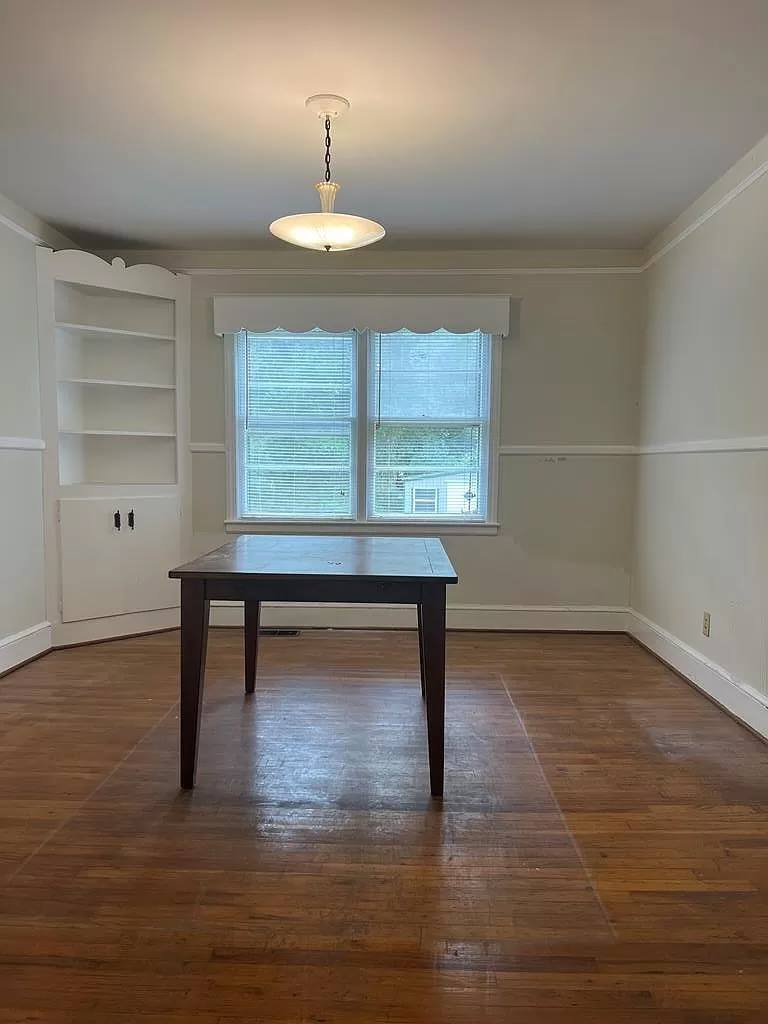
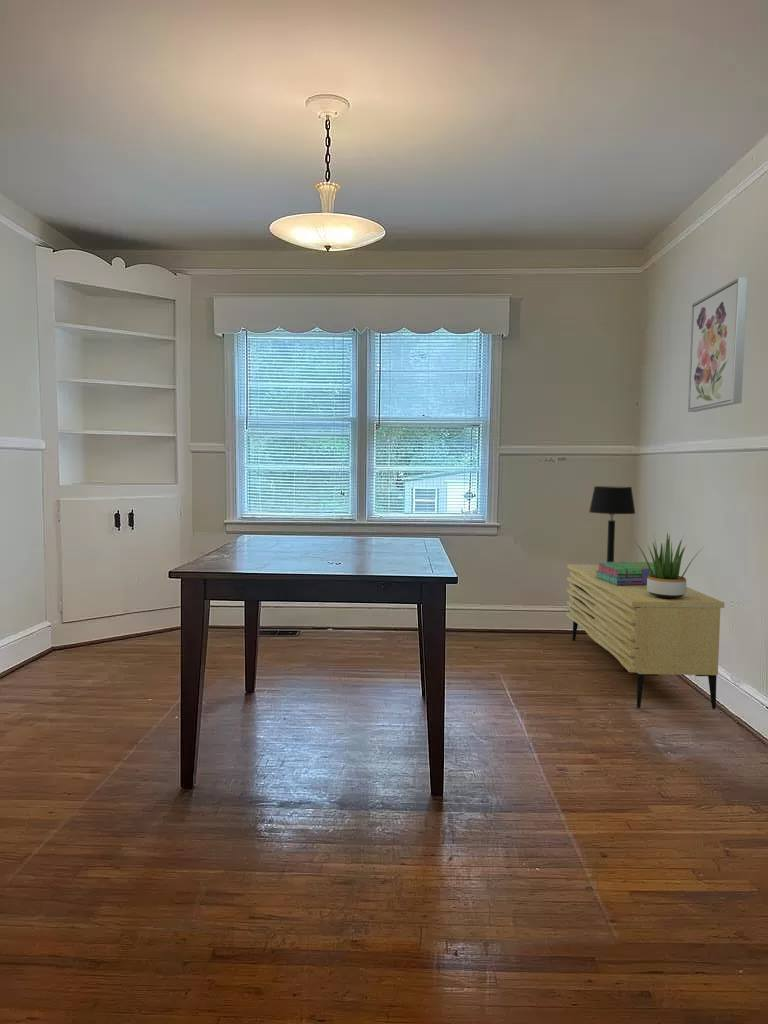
+ wall art [687,276,748,413]
+ stack of books [595,561,655,585]
+ table lamp [588,485,636,562]
+ potted plant [635,532,706,599]
+ sideboard [565,563,725,710]
